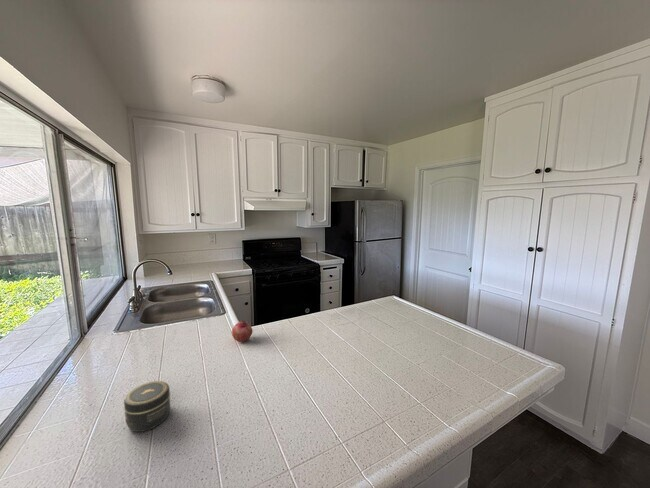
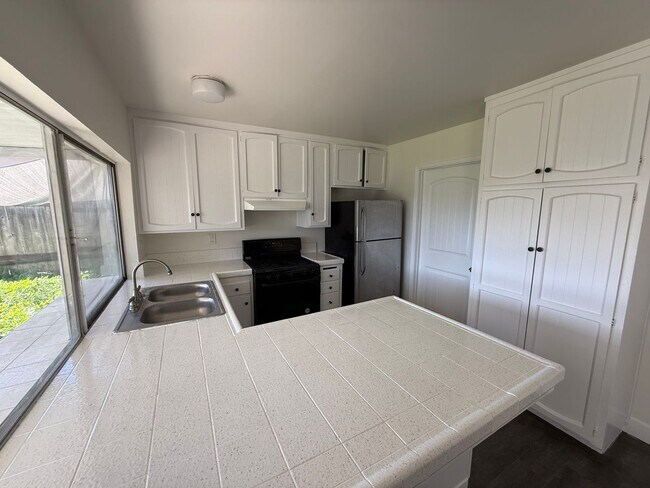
- fruit [231,320,254,343]
- jar [123,380,171,433]
